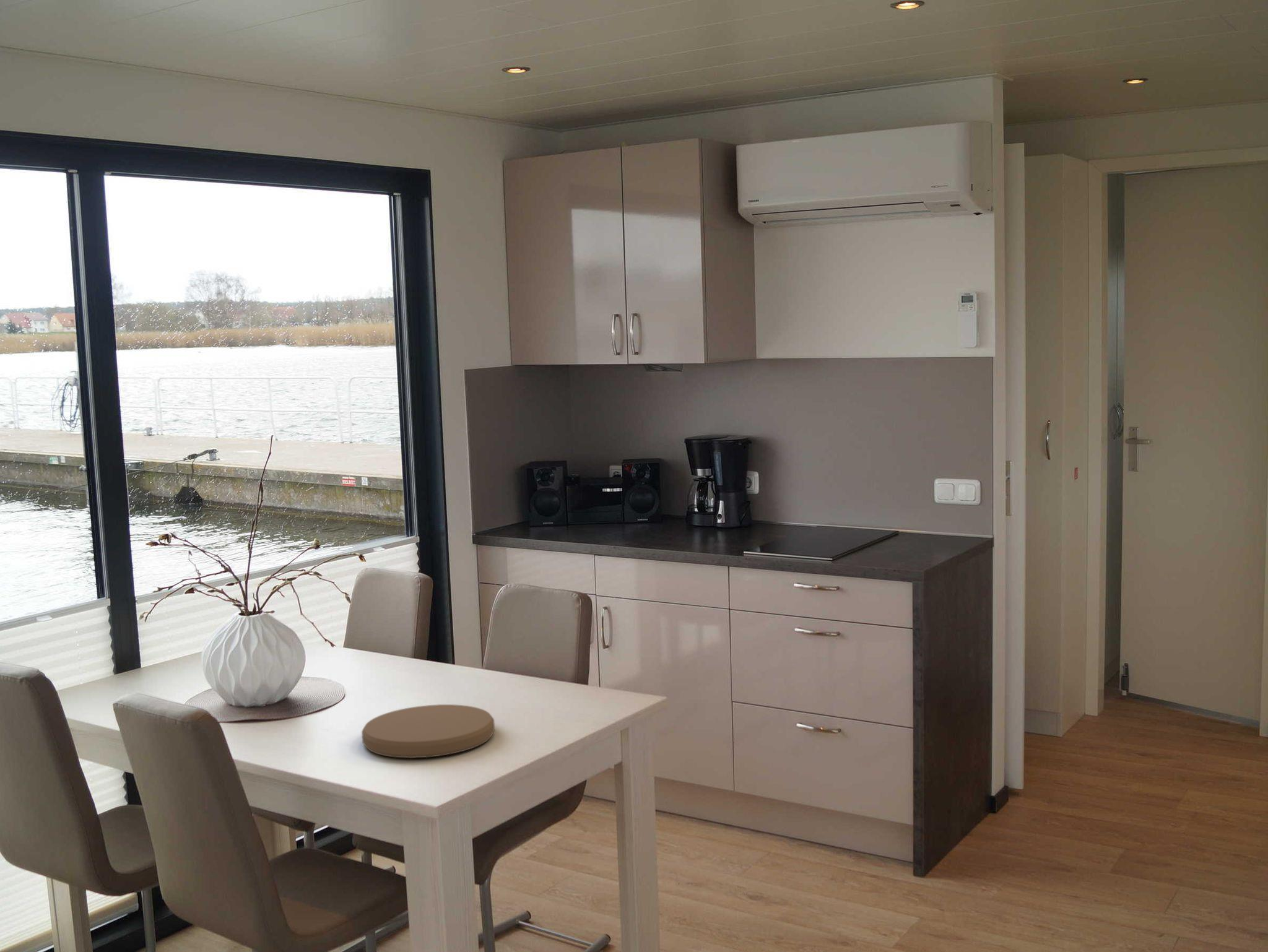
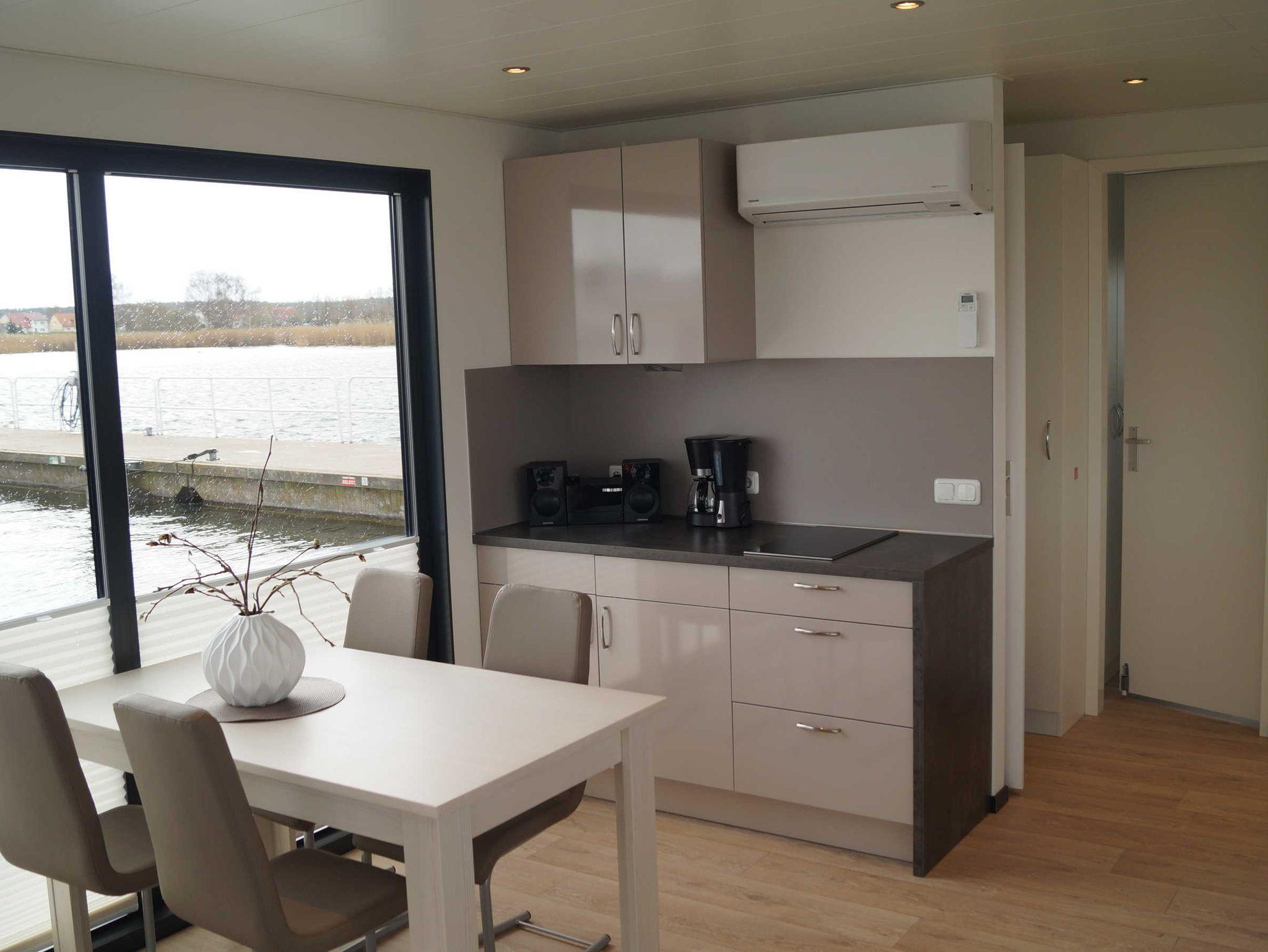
- plate [361,704,495,759]
